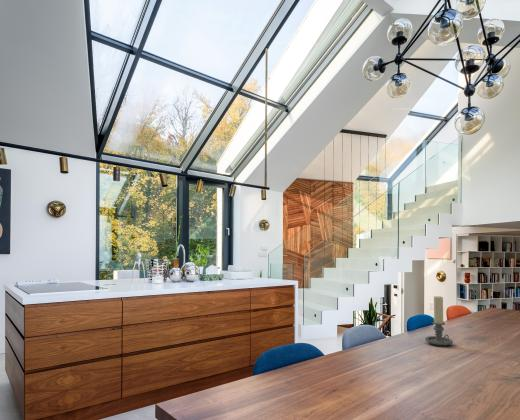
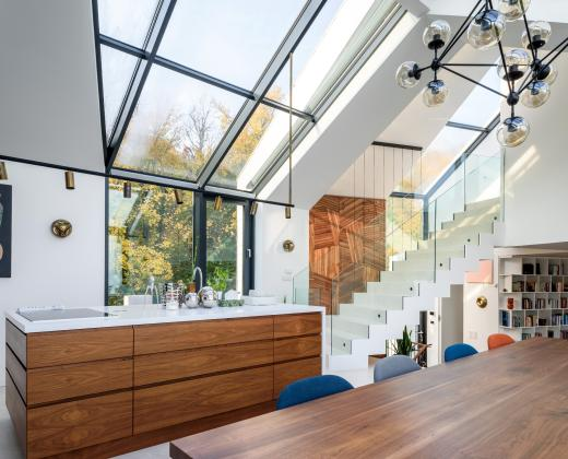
- candle holder [424,295,454,347]
